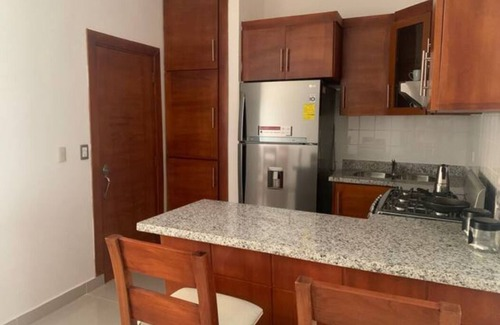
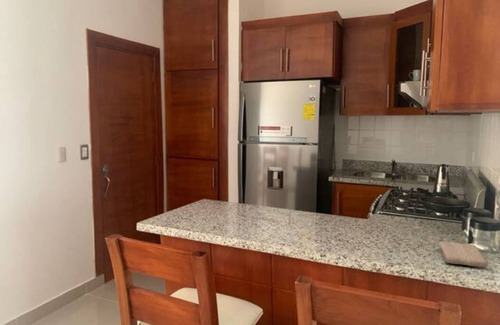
+ washcloth [438,240,488,268]
